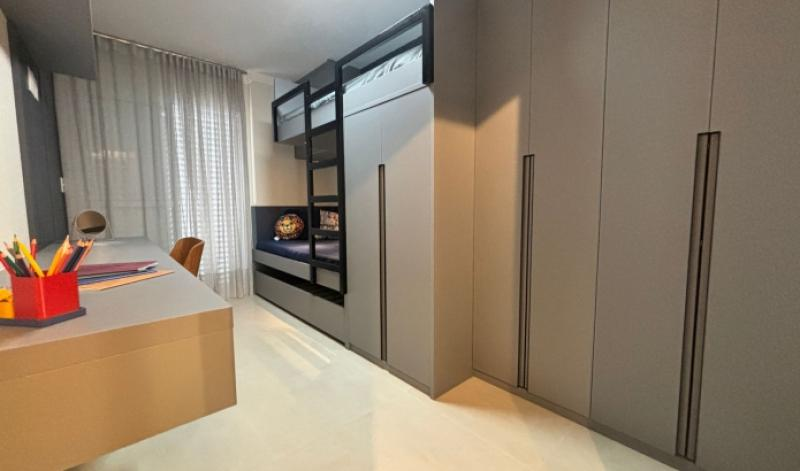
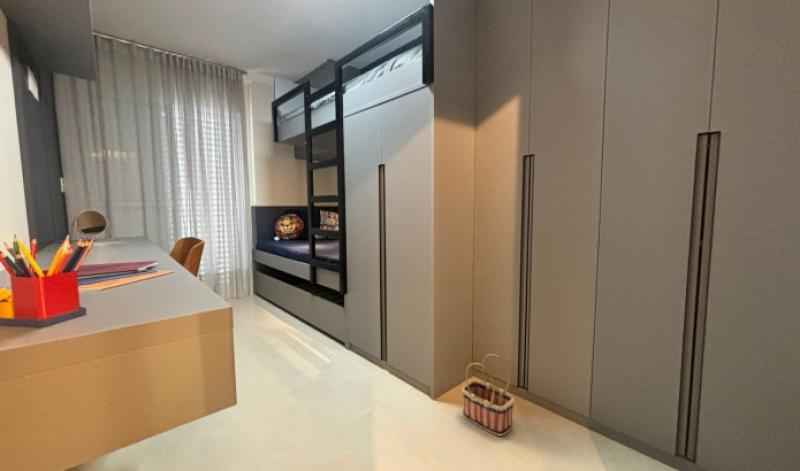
+ basket [461,353,515,437]
